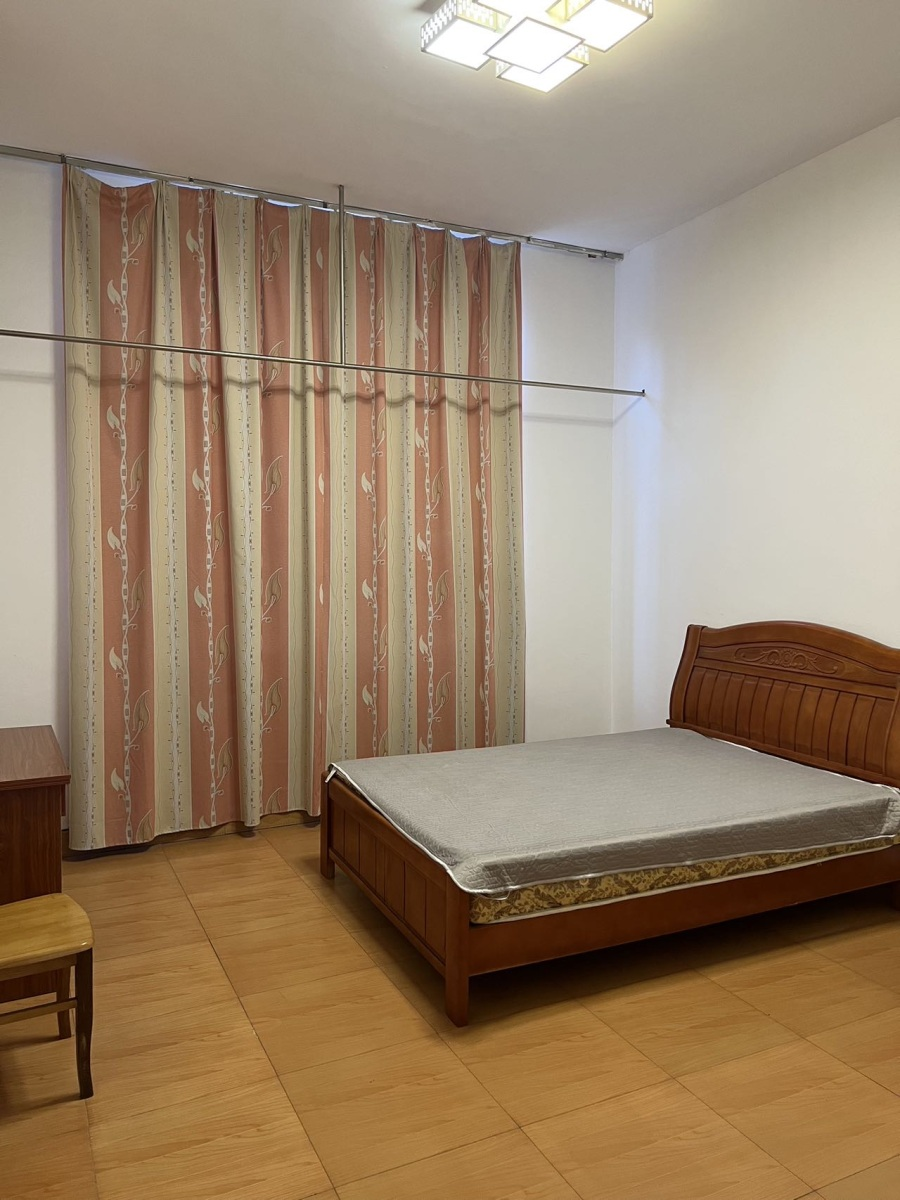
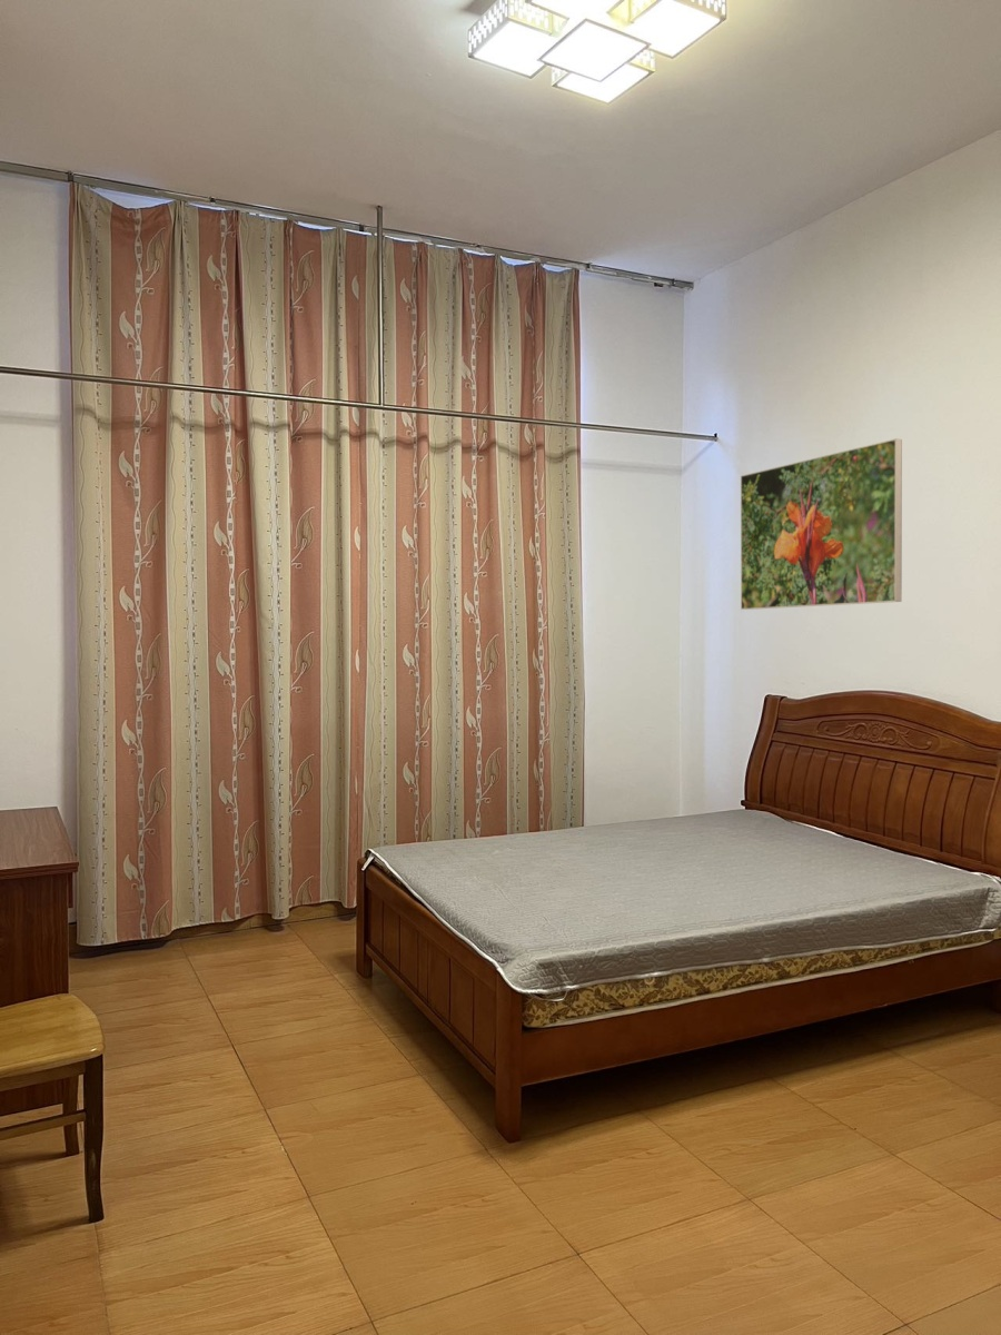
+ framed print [740,437,903,611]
